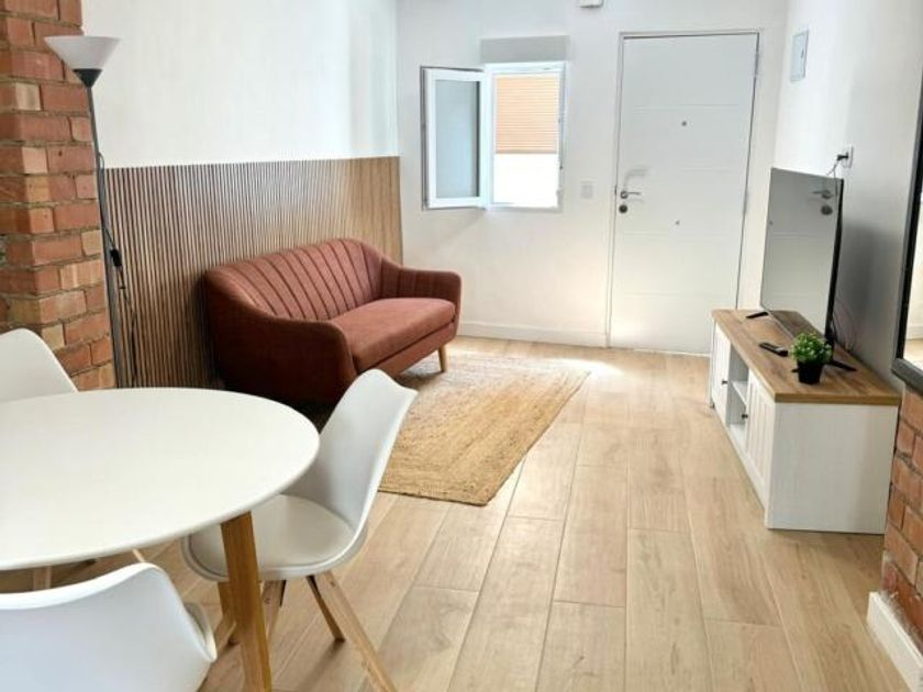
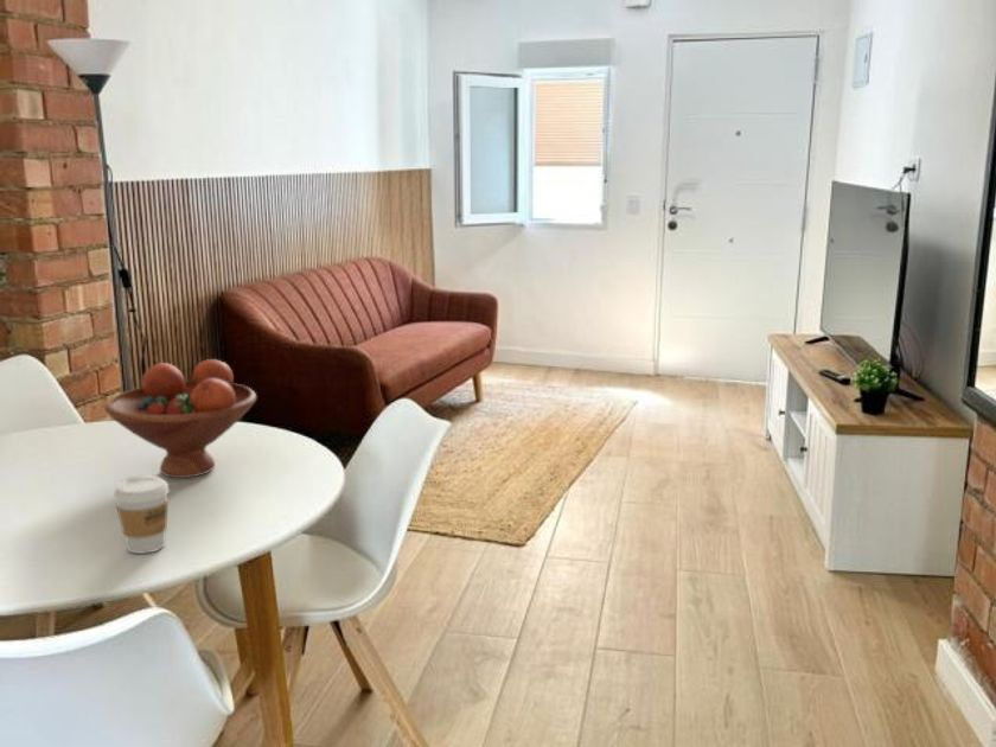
+ fruit bowl [103,358,257,479]
+ coffee cup [113,474,170,555]
